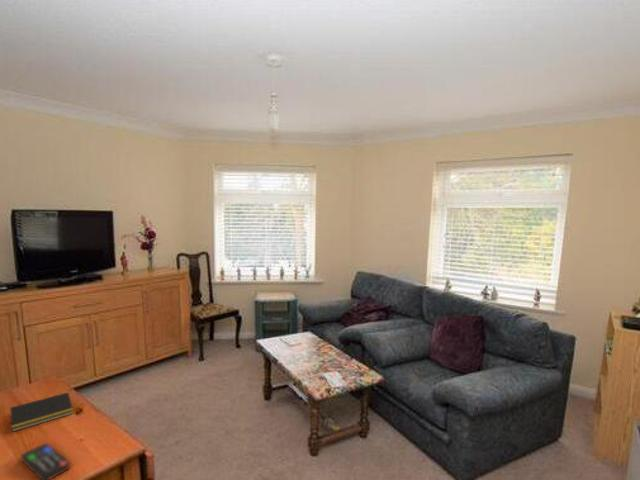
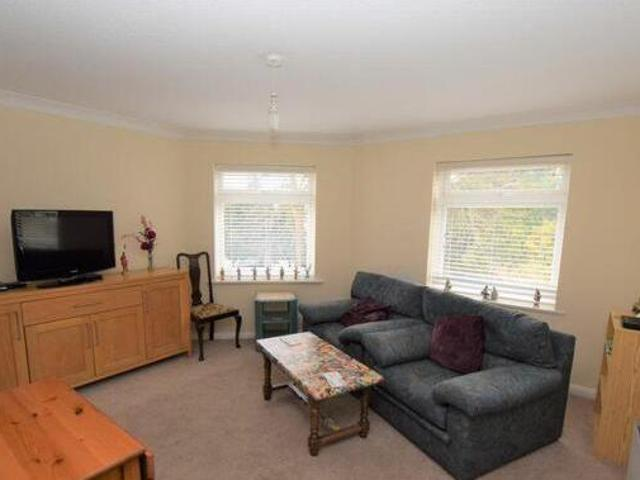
- notepad [8,391,74,433]
- remote control [20,442,71,480]
